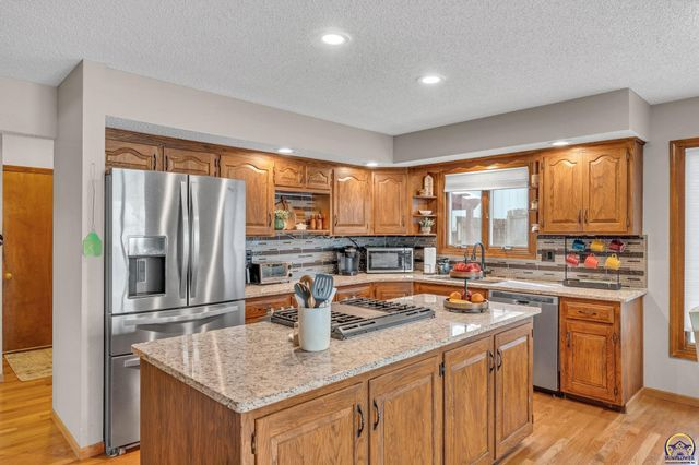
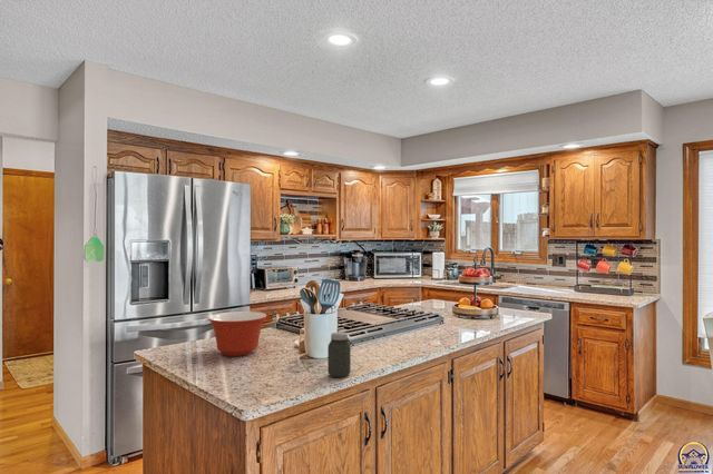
+ jar [326,332,352,378]
+ mixing bowl [207,310,268,357]
